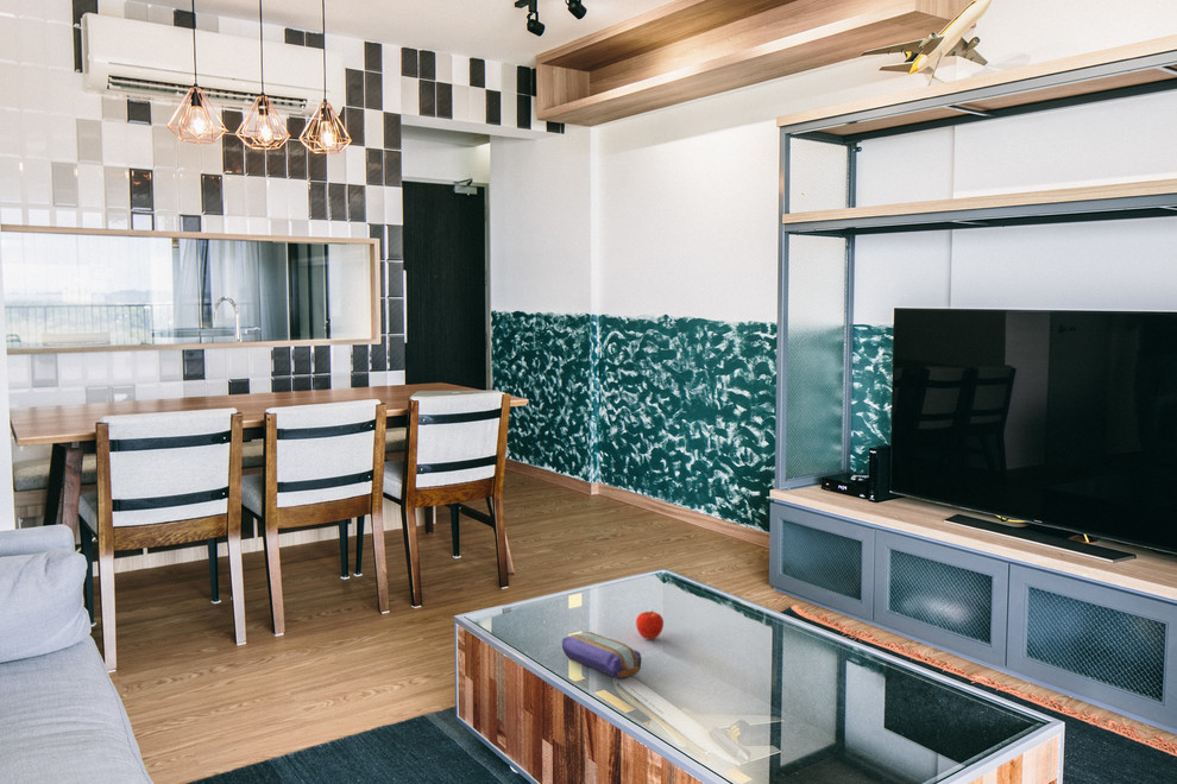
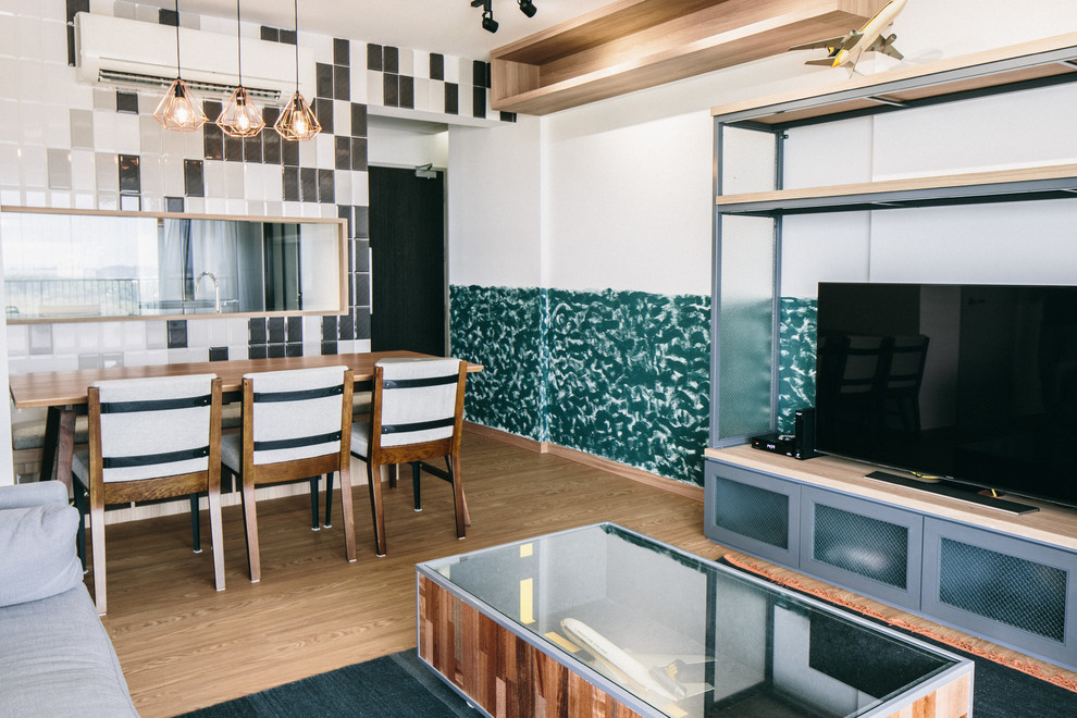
- fruit [635,609,665,641]
- pencil case [561,631,642,681]
